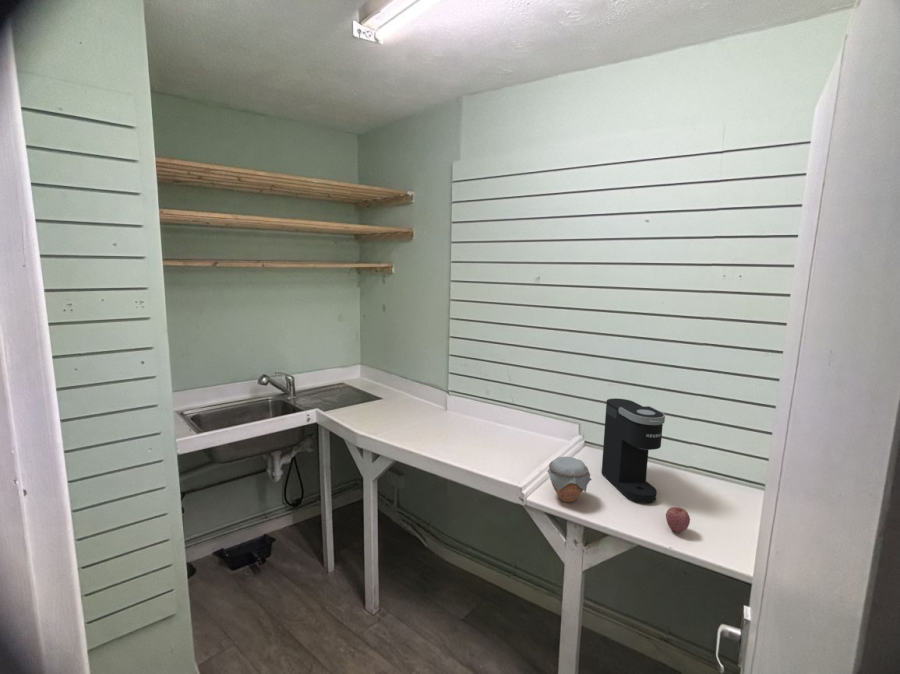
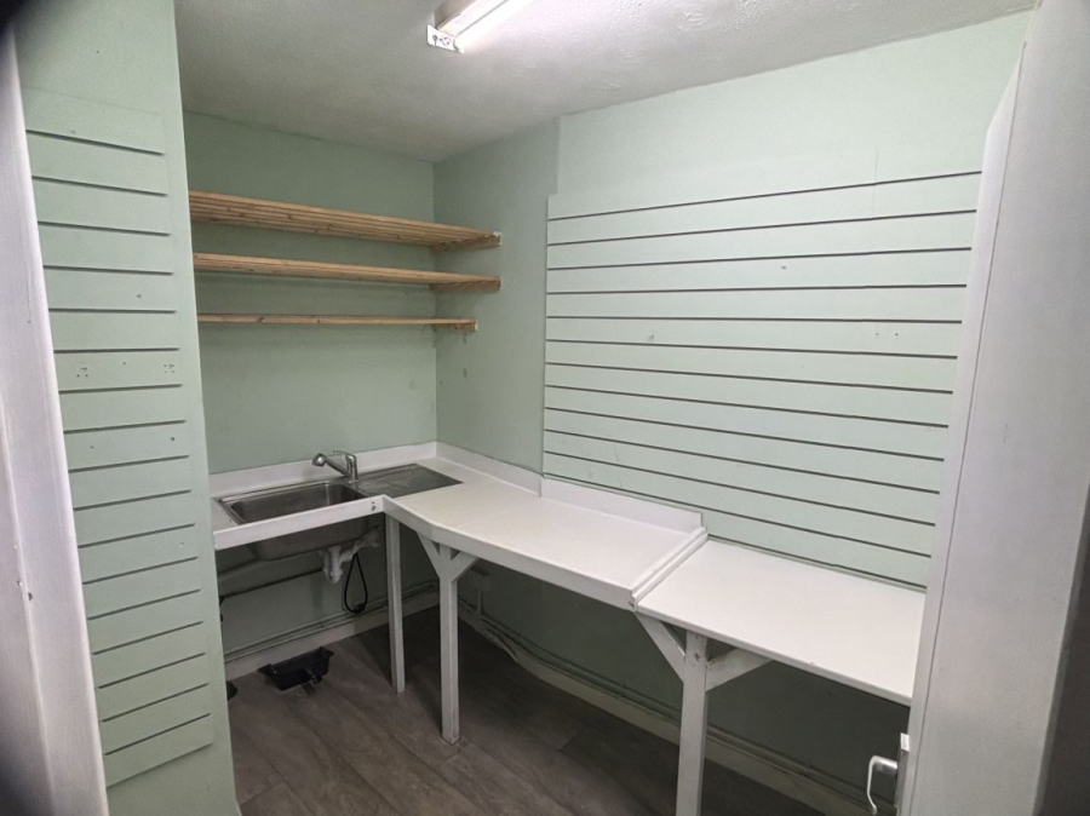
- fruit [665,506,691,533]
- jar [546,456,592,504]
- coffee maker [601,397,666,504]
